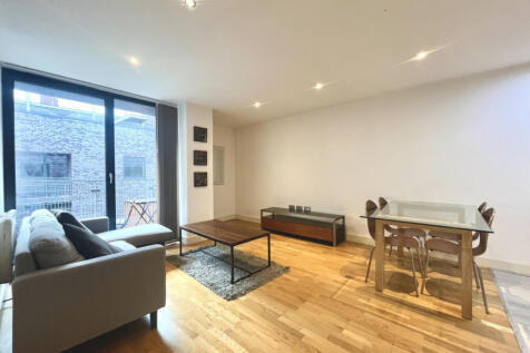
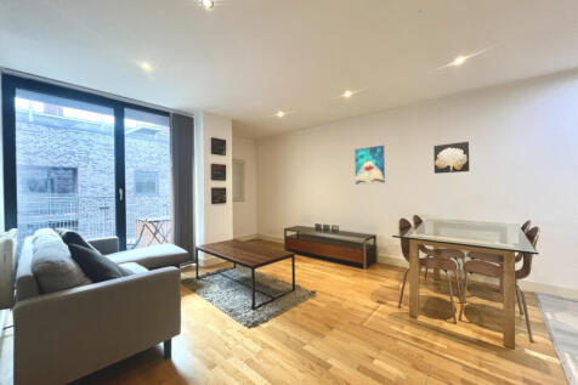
+ wall art [432,141,470,175]
+ wall art [353,145,386,186]
